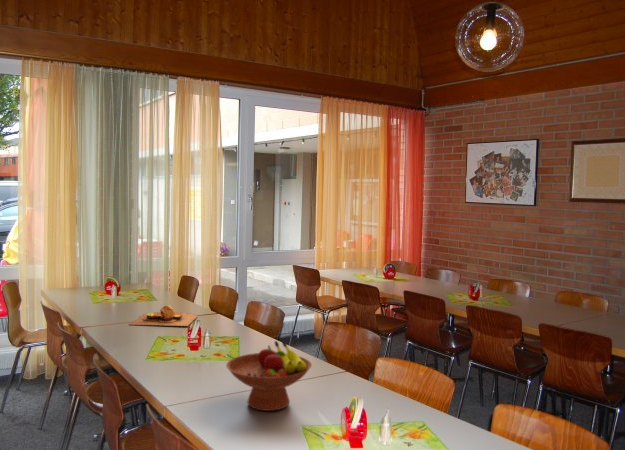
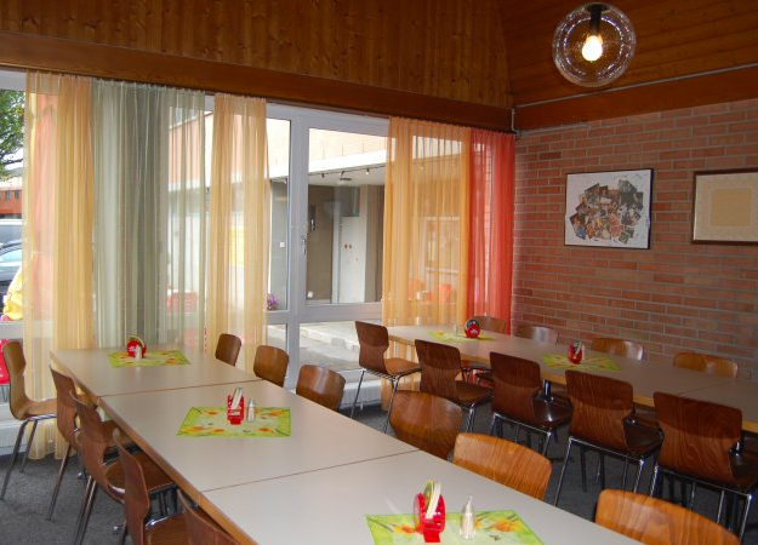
- bread [128,304,198,327]
- fruit bowl [225,340,313,412]
